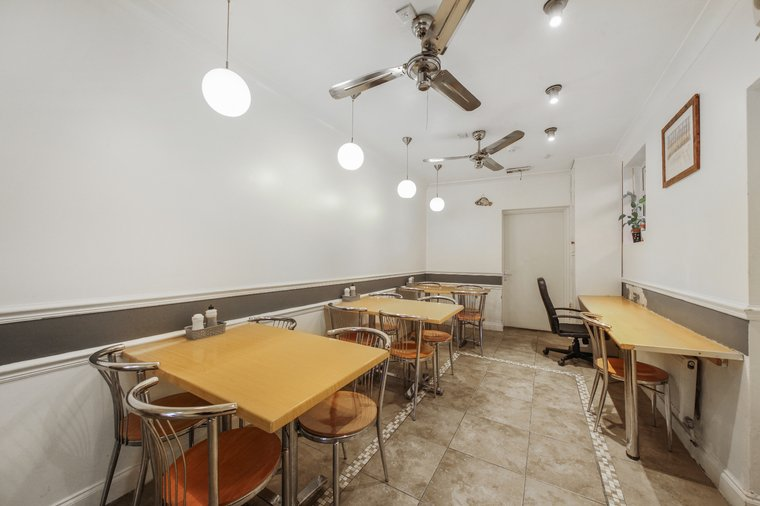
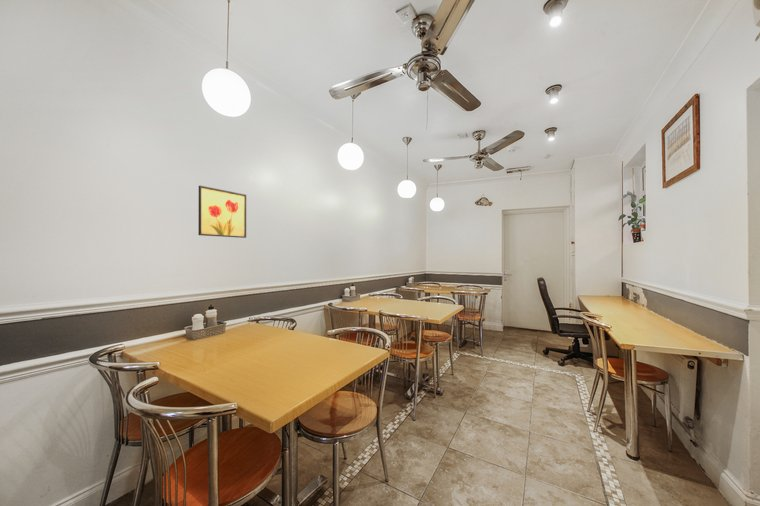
+ wall art [197,185,247,239]
